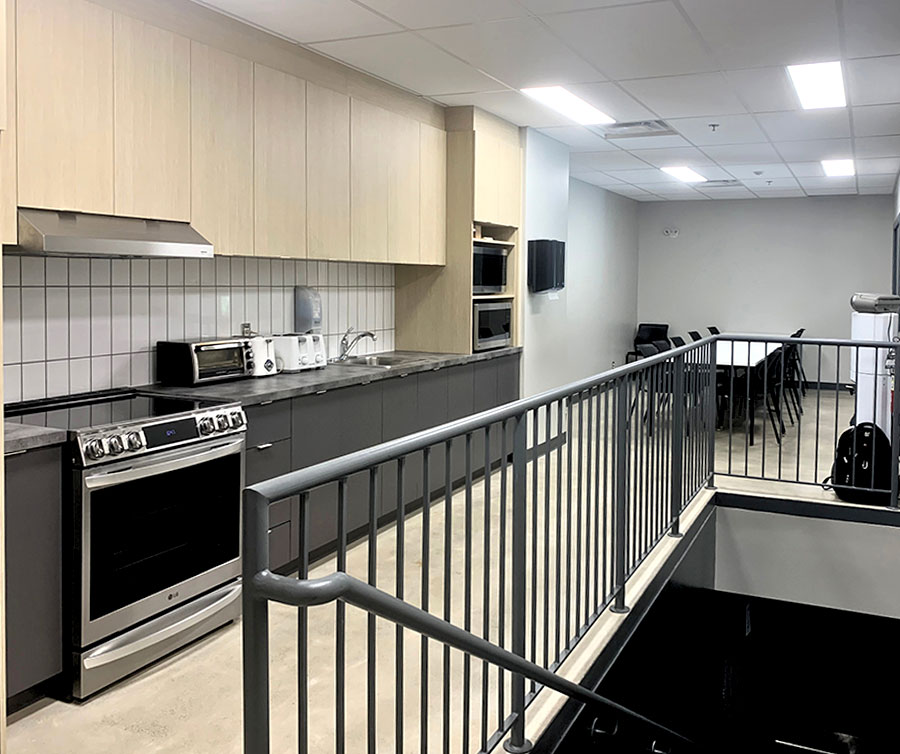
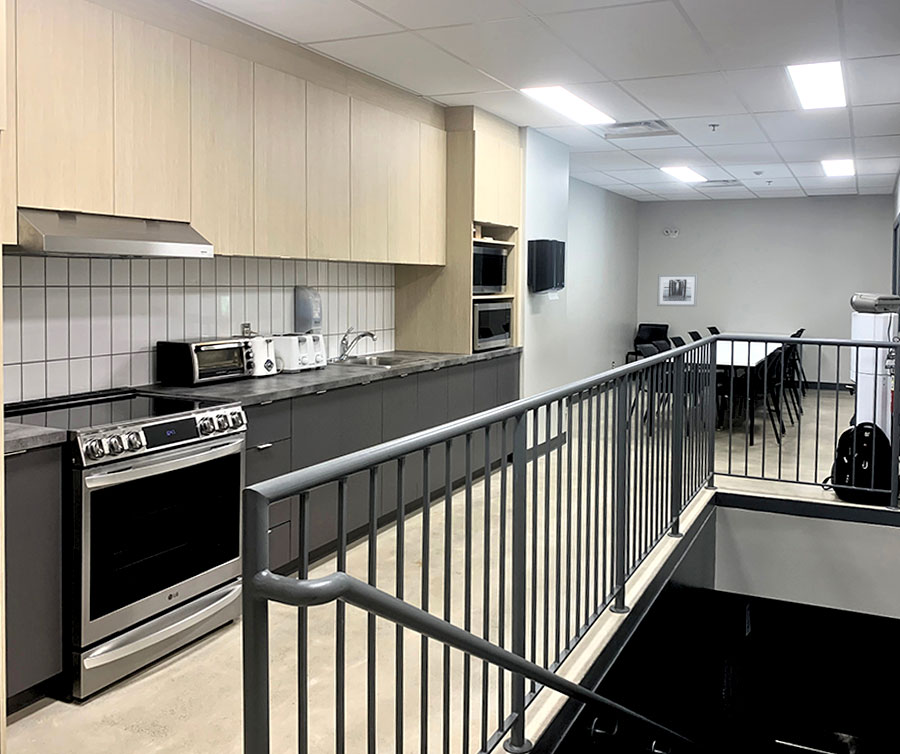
+ wall art [656,273,699,307]
